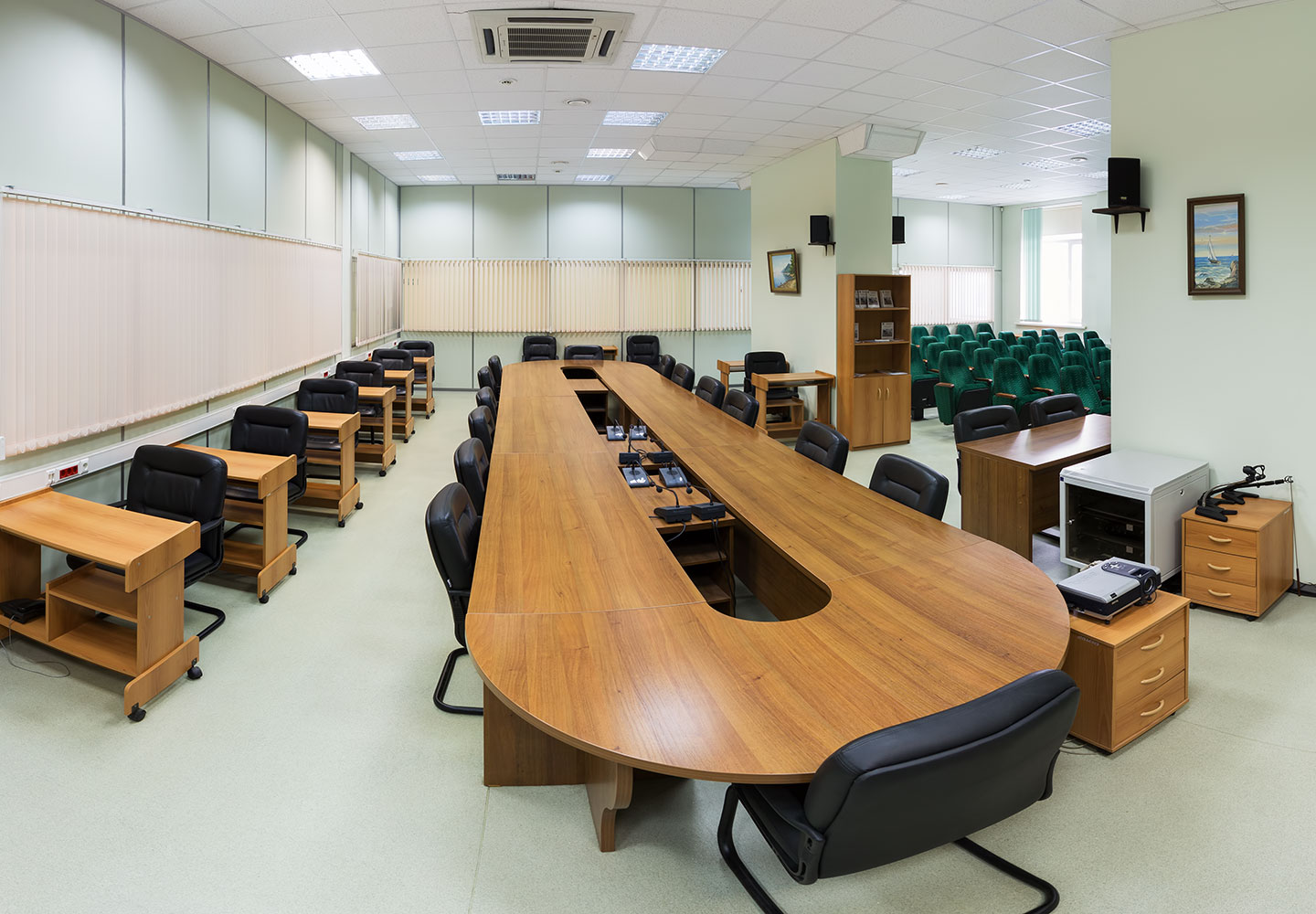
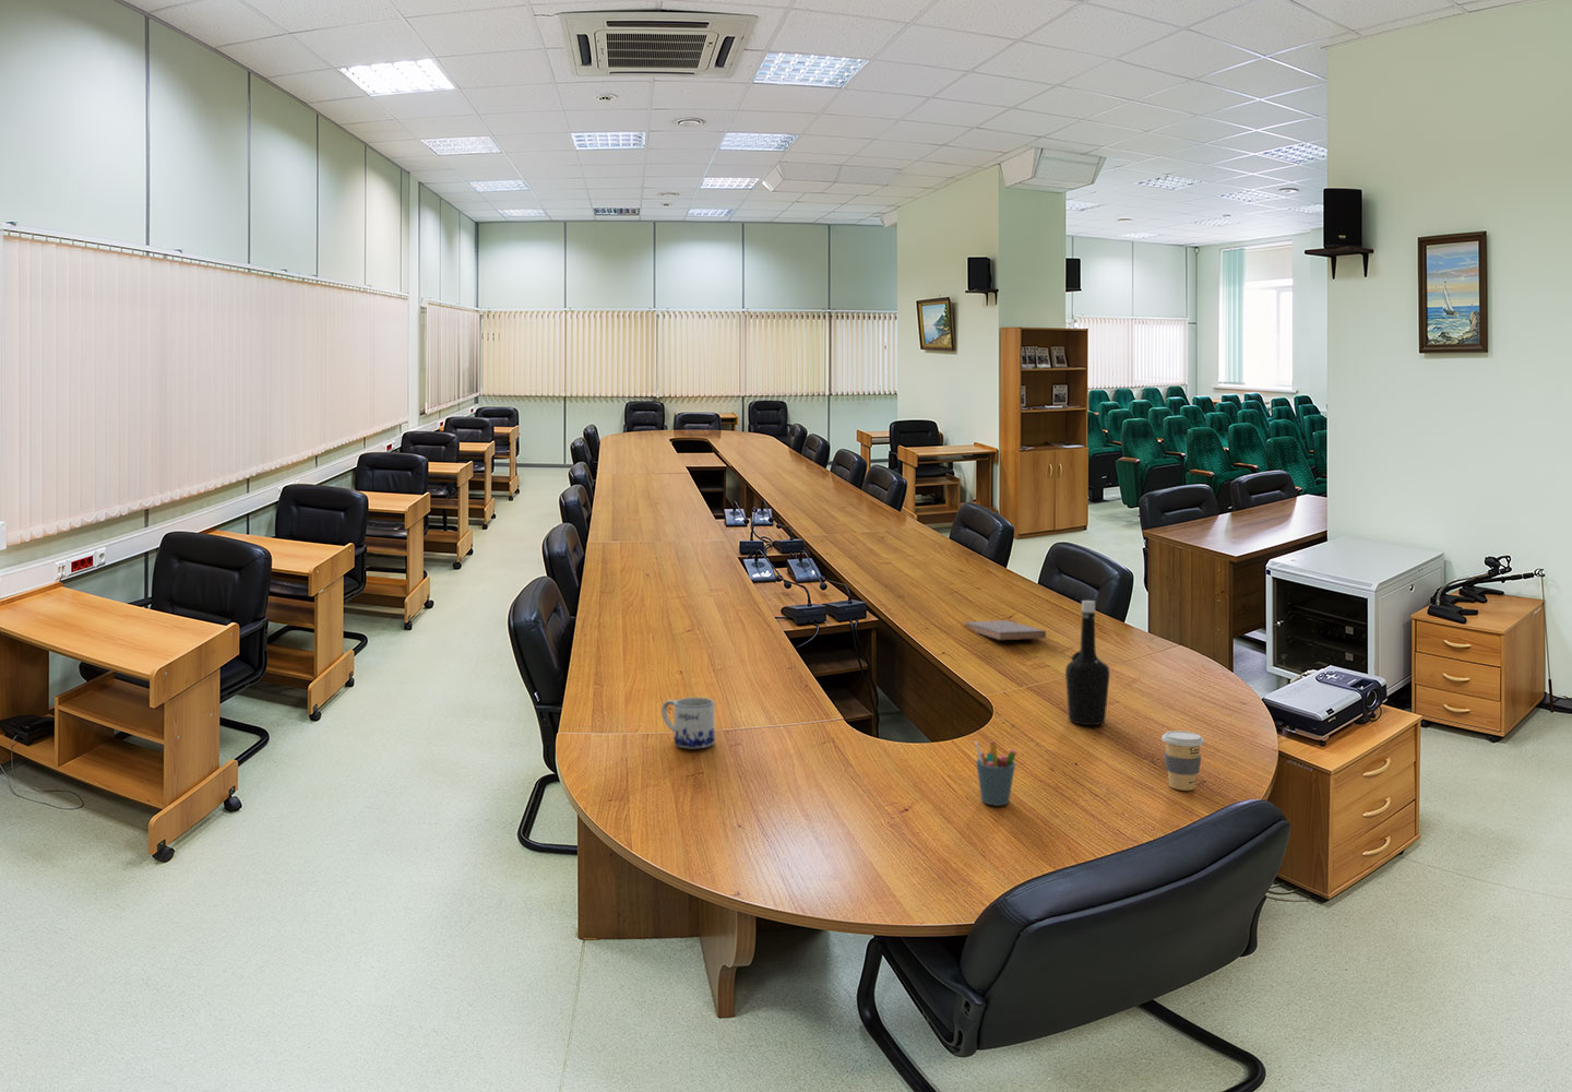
+ mug [661,697,717,749]
+ coffee cup [1160,730,1205,792]
+ pen holder [974,741,1018,806]
+ bottle [1064,600,1111,726]
+ book [963,619,1046,642]
